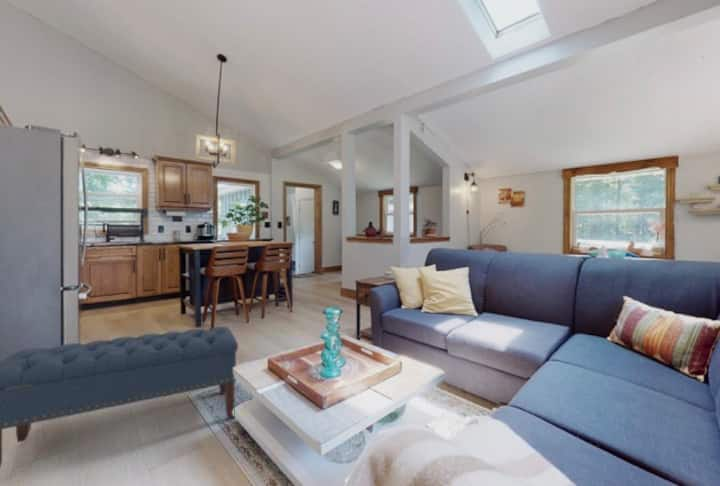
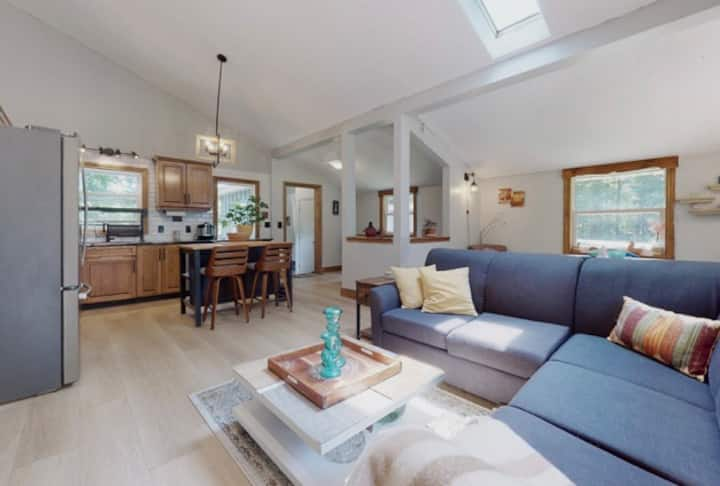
- bench [0,325,239,468]
